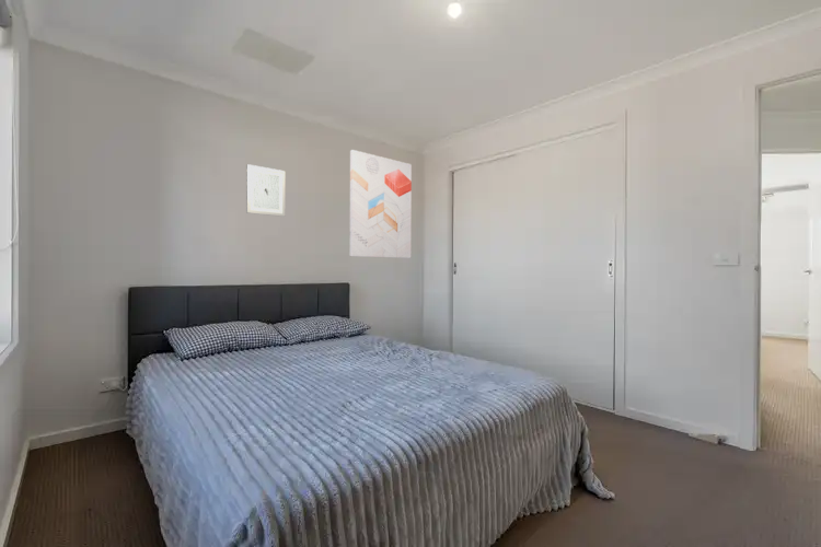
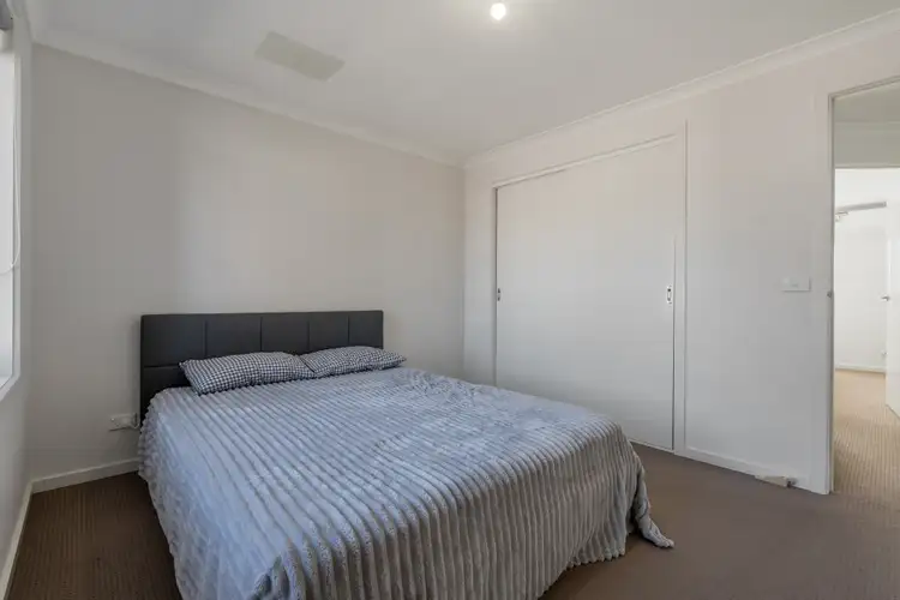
- wall art [245,163,287,218]
- wall art [349,149,413,259]
